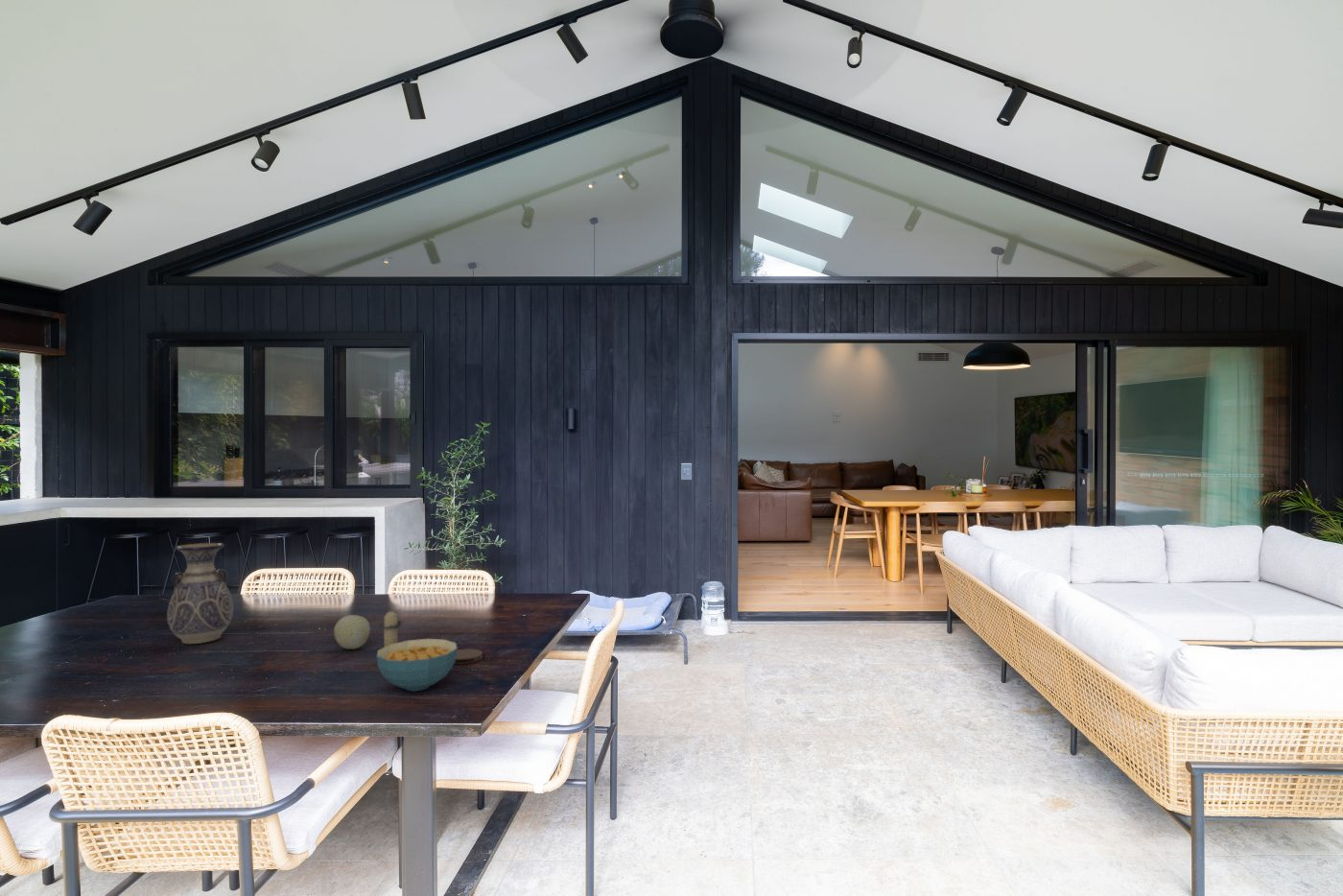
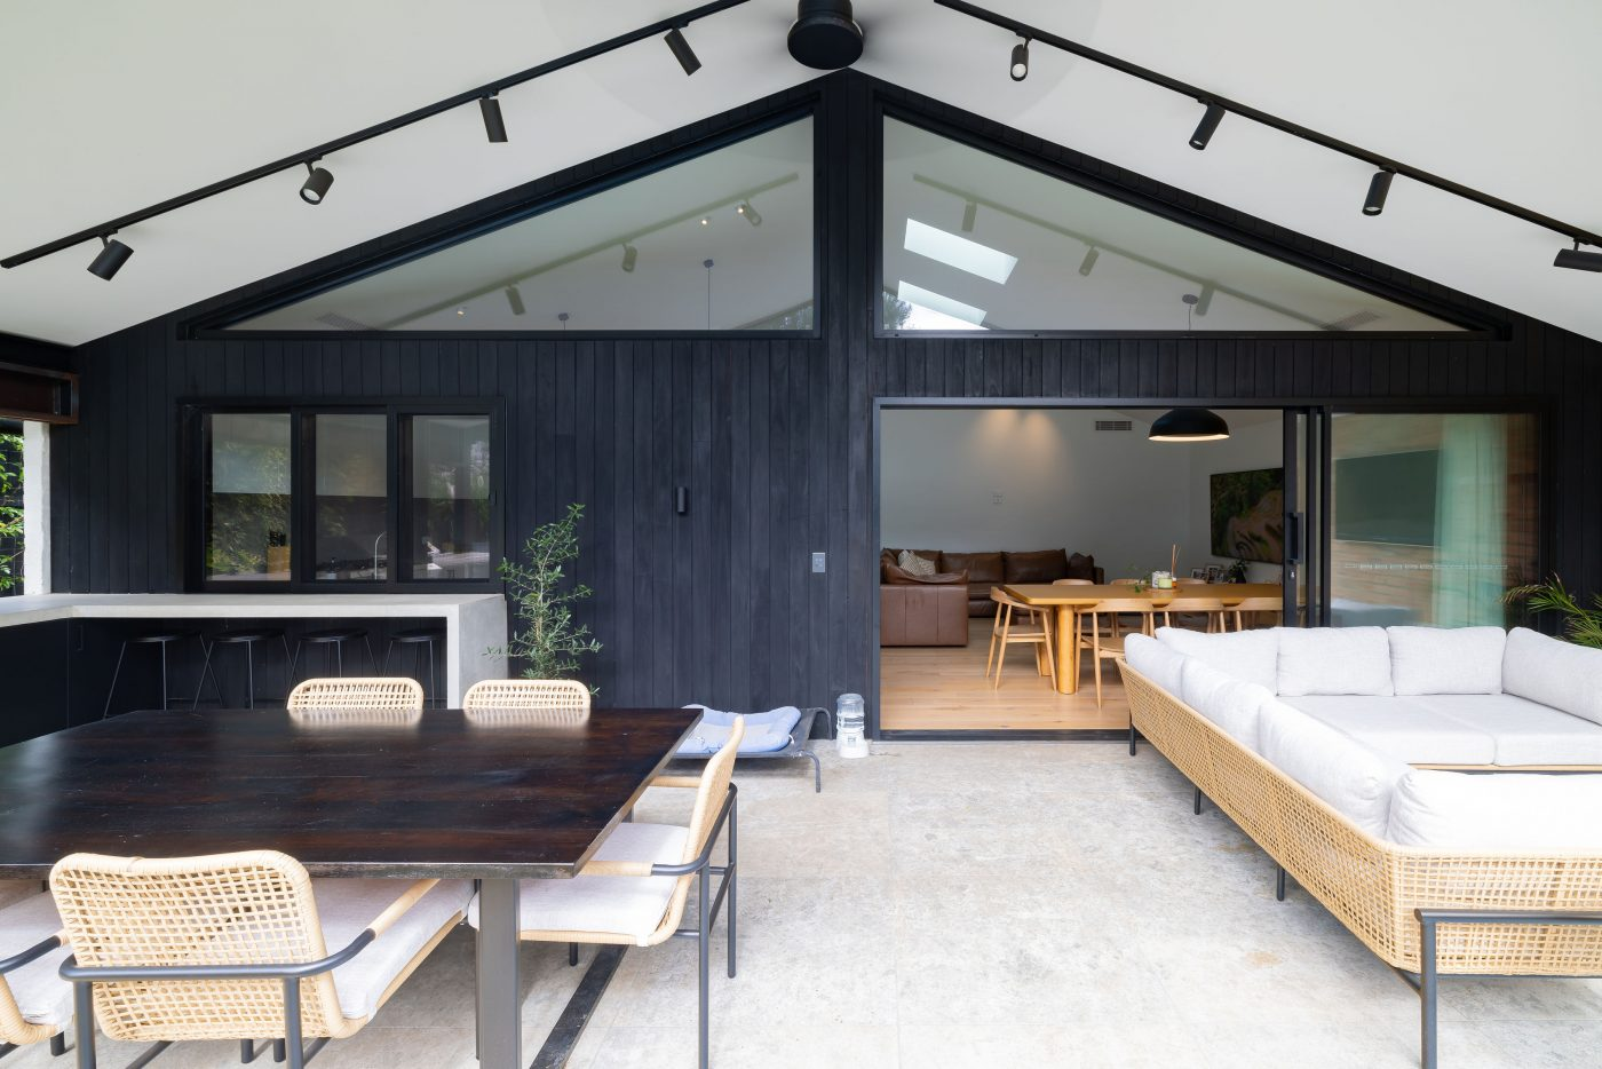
- fruit [333,614,371,650]
- coaster [454,648,483,665]
- vase [166,542,234,645]
- cereal bowl [375,638,459,692]
- candle [378,607,402,648]
